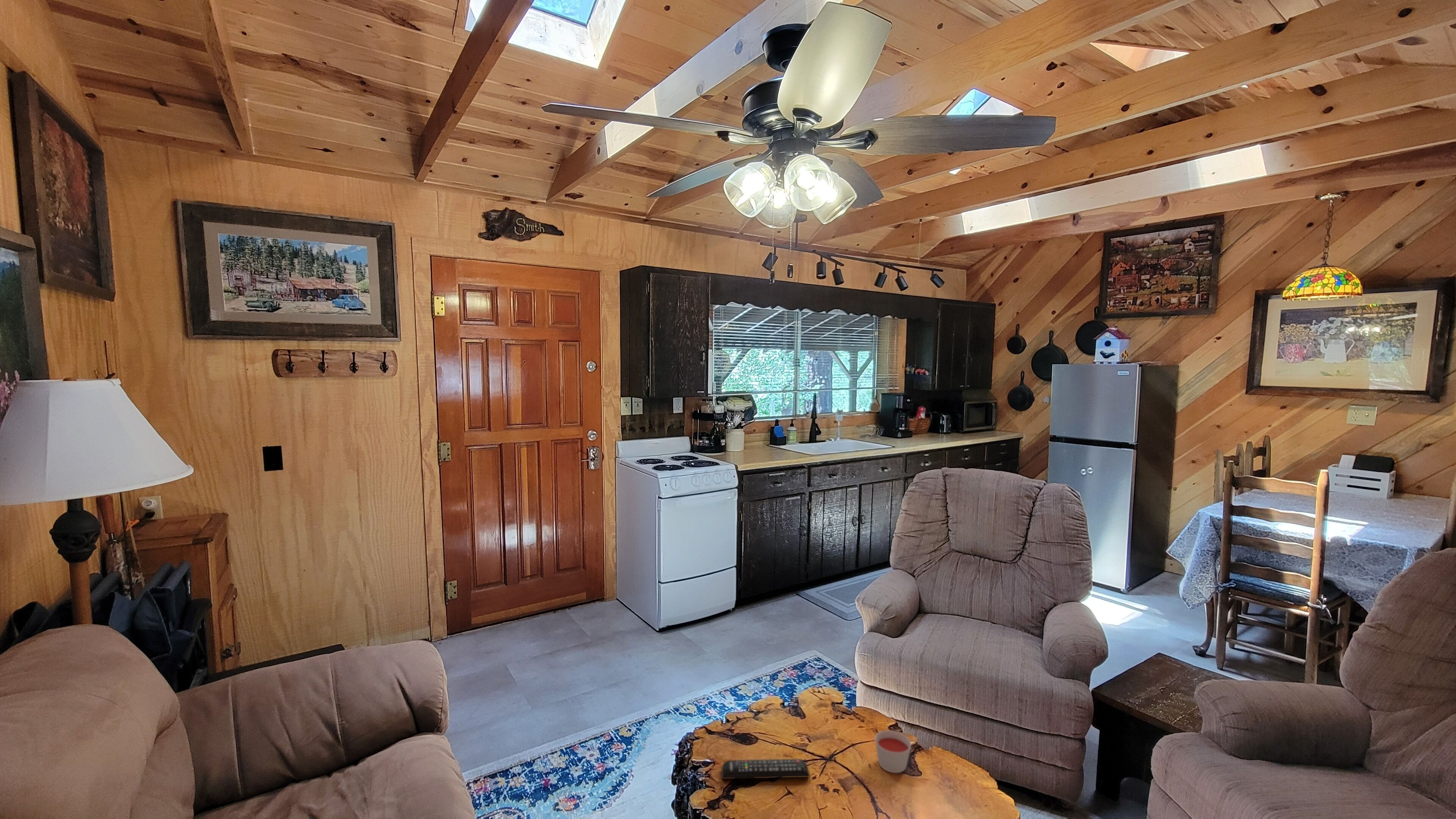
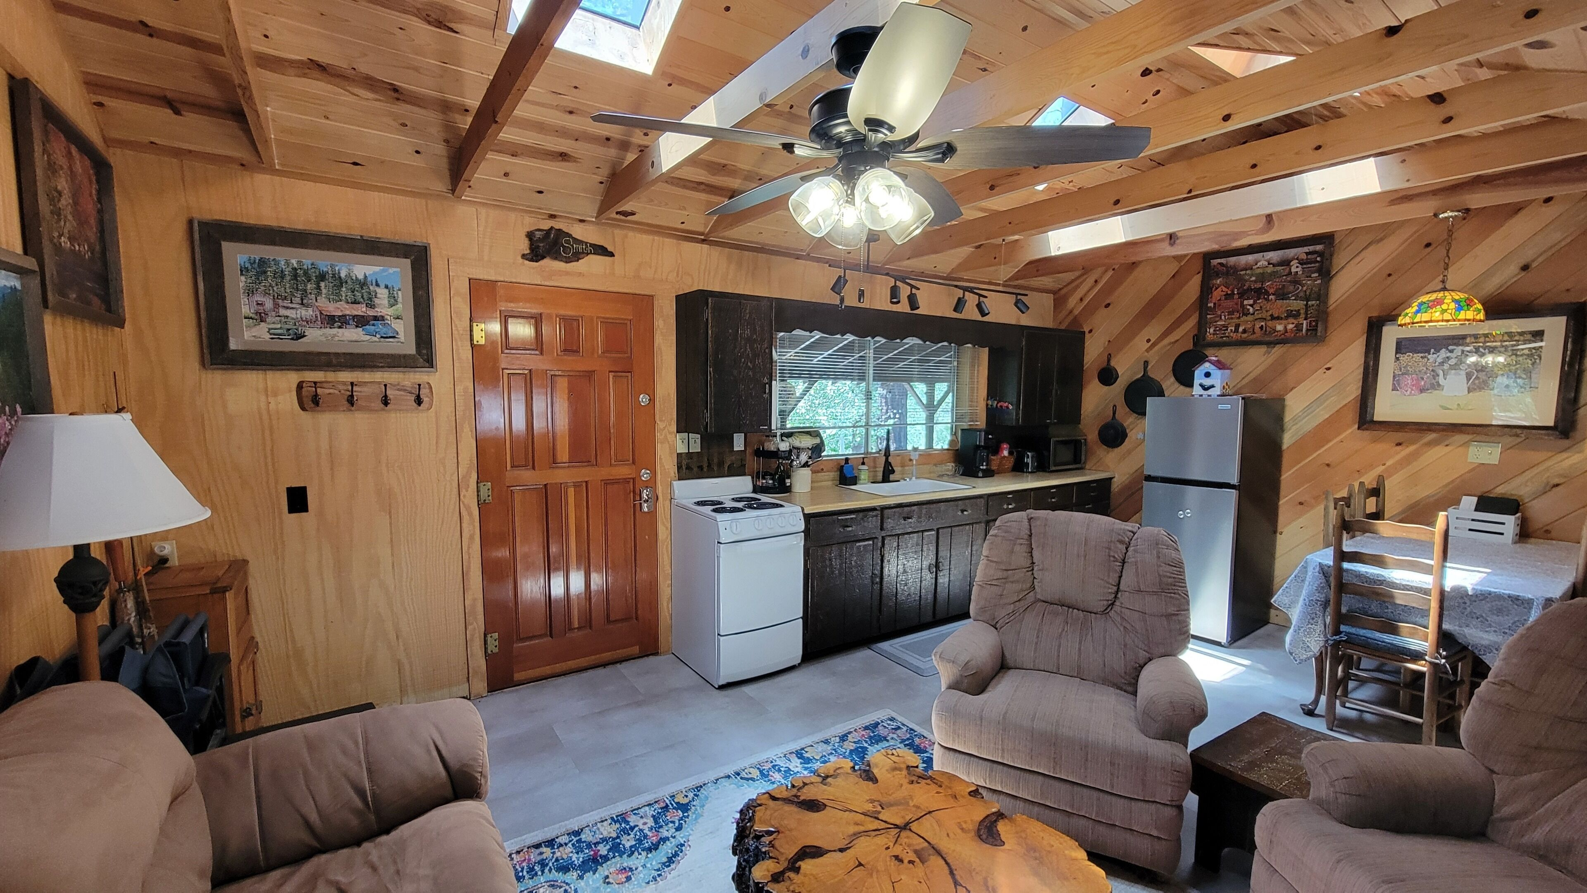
- remote control [721,758,810,779]
- candle [874,730,912,774]
